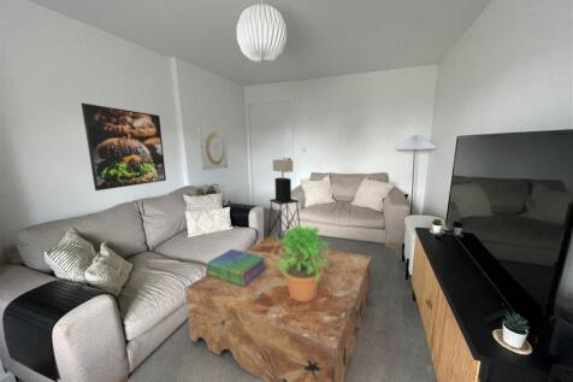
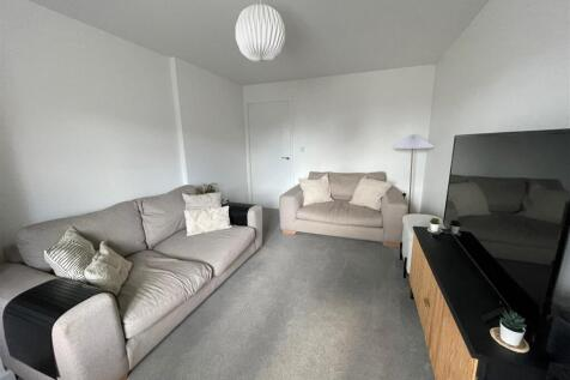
- stack of books [203,248,267,288]
- potted plant [277,223,330,300]
- coffee table [184,236,372,382]
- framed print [81,102,167,192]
- wall art [196,124,230,171]
- side table [267,198,301,239]
- table lamp [272,158,294,202]
